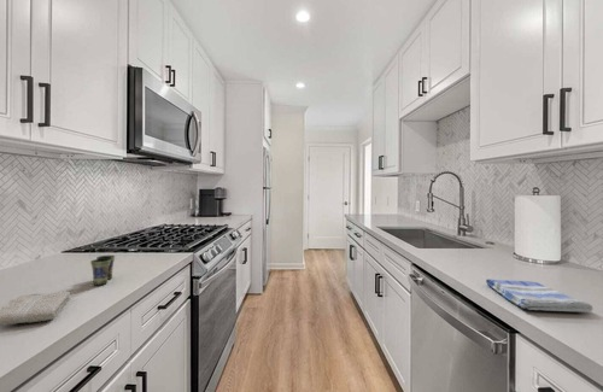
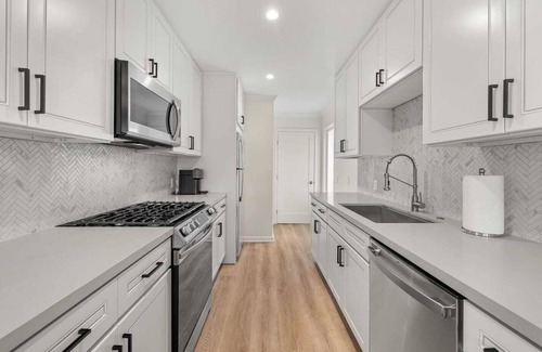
- dish towel [485,277,595,314]
- cup [89,254,116,286]
- washcloth [0,291,71,327]
